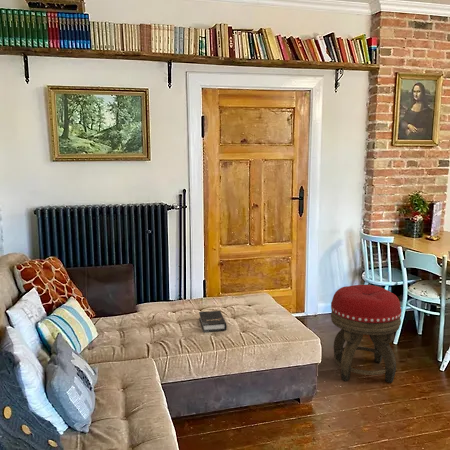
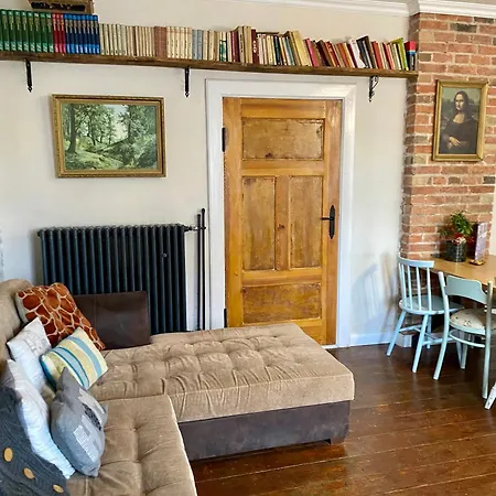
- hardback book [198,310,228,333]
- footstool [330,284,402,384]
